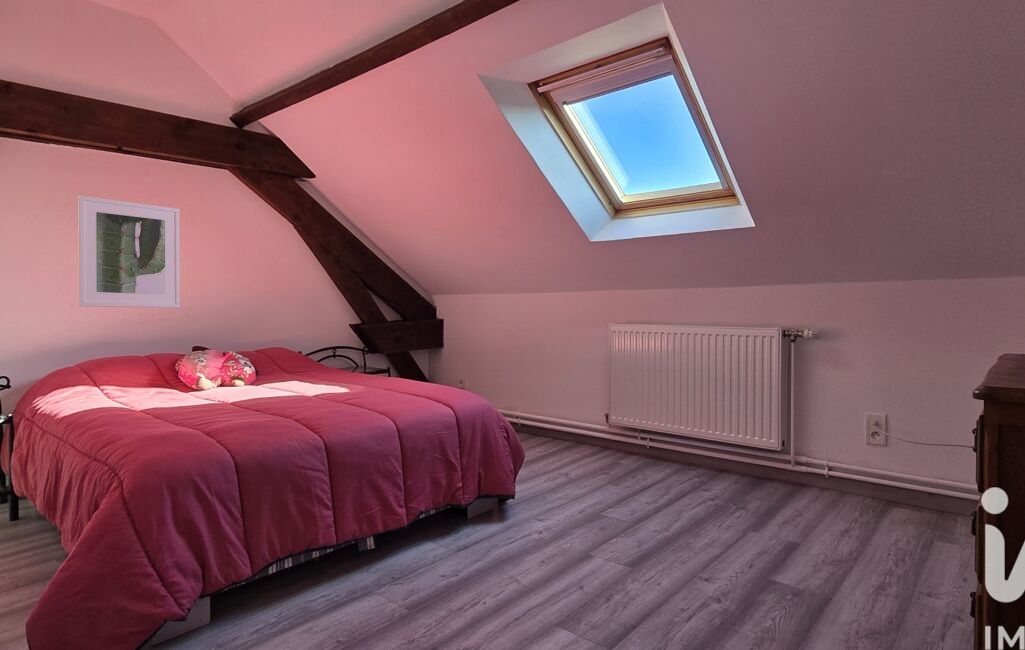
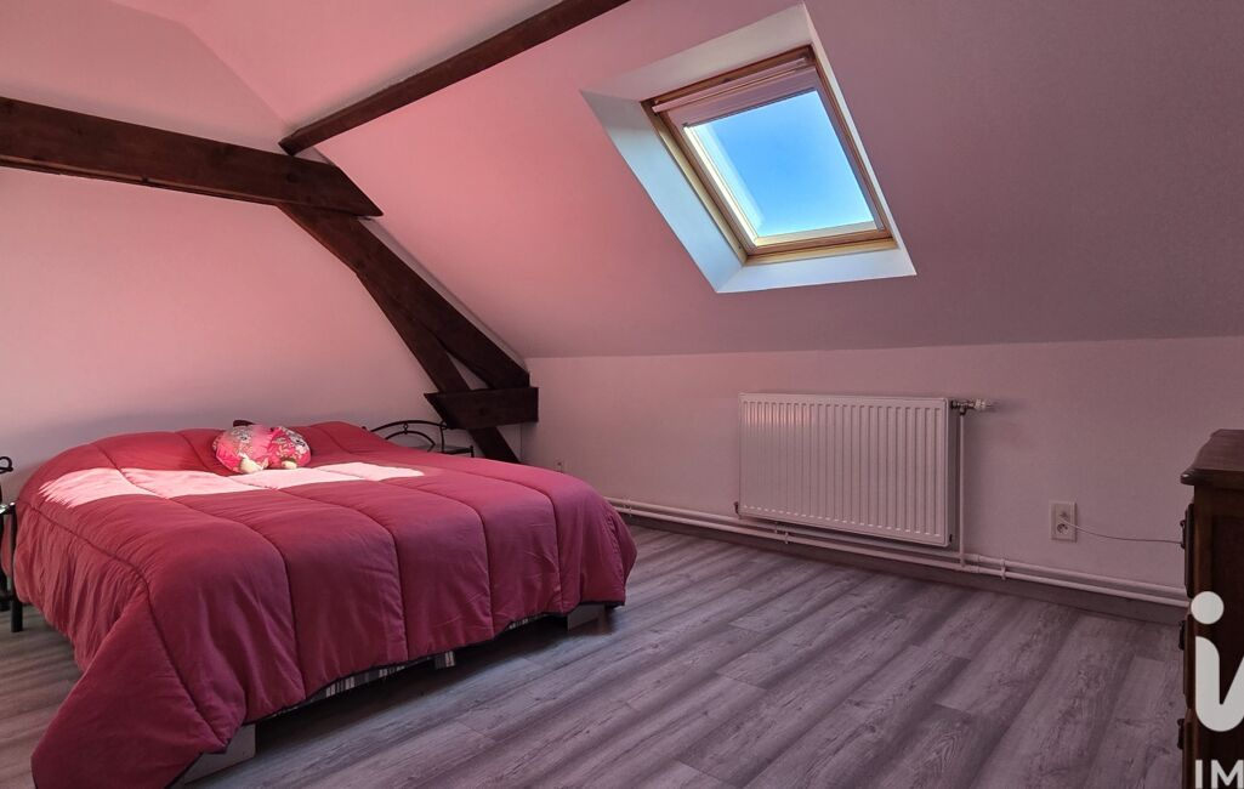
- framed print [77,194,181,309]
